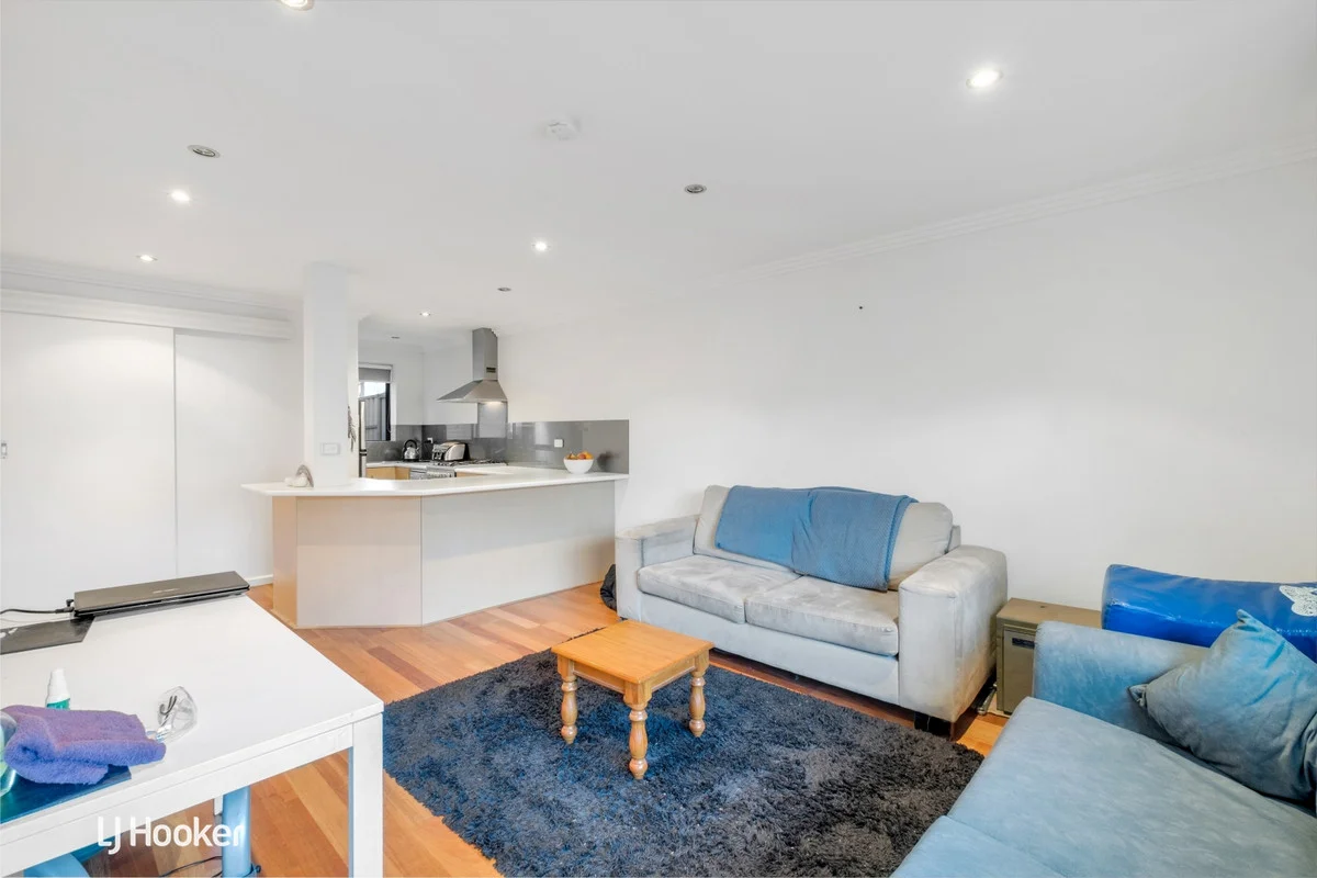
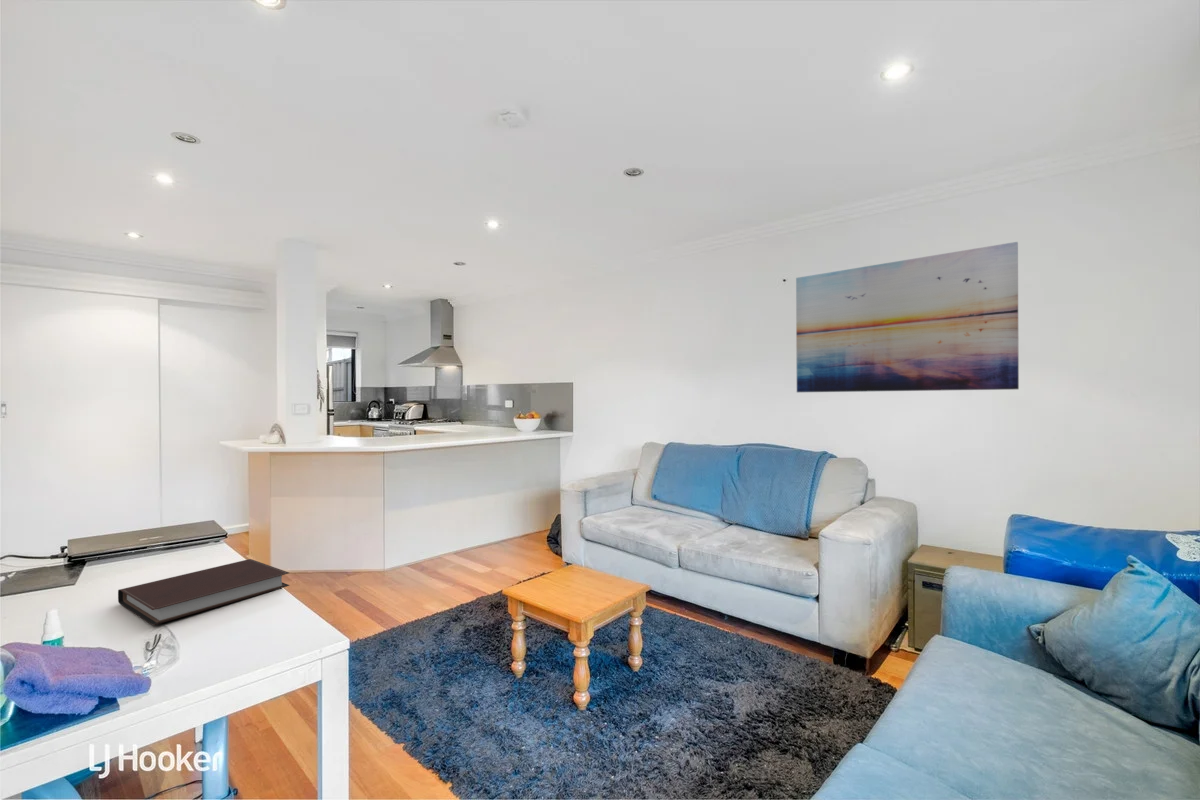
+ wall art [795,241,1020,393]
+ notebook [117,558,291,626]
